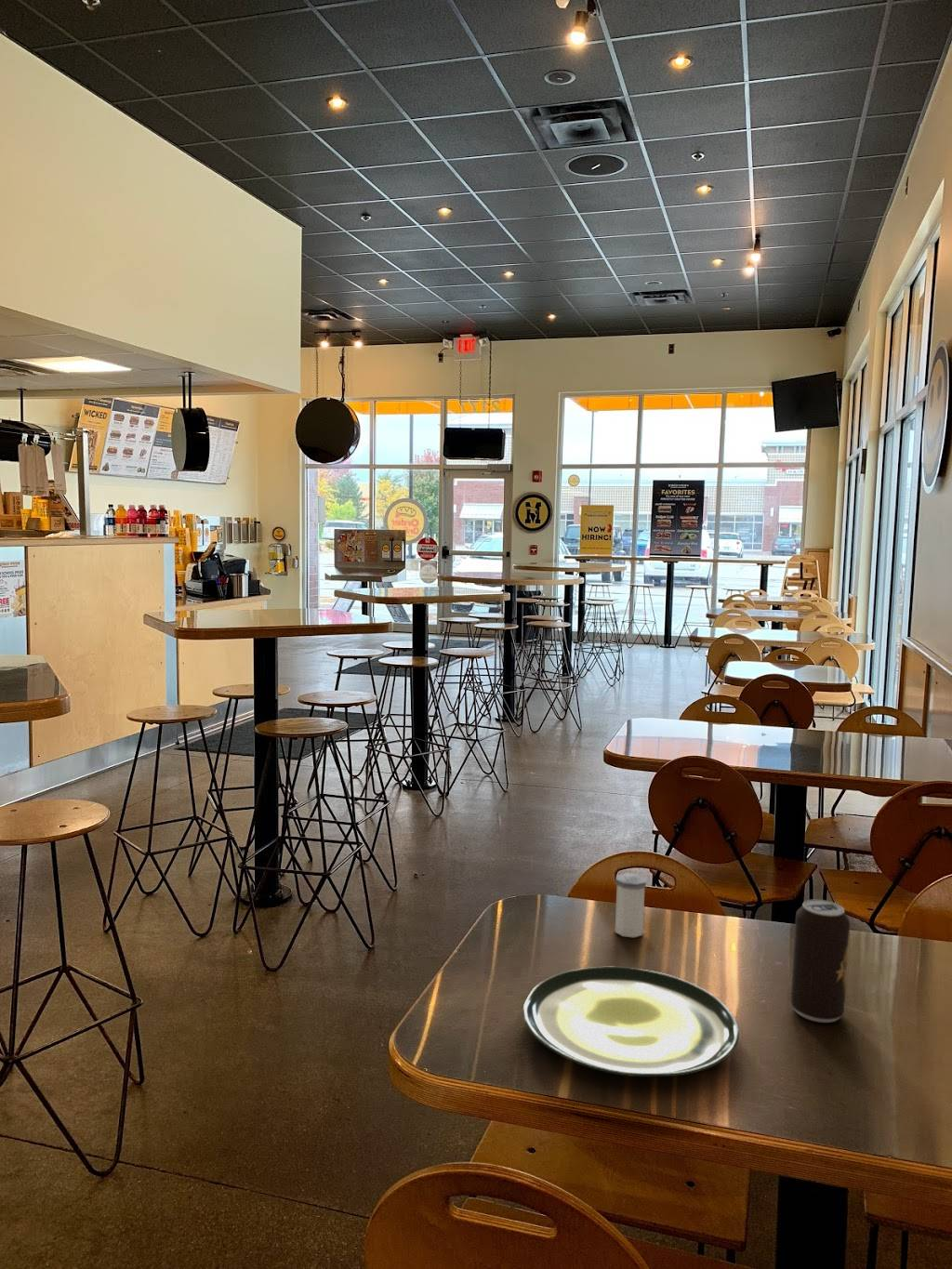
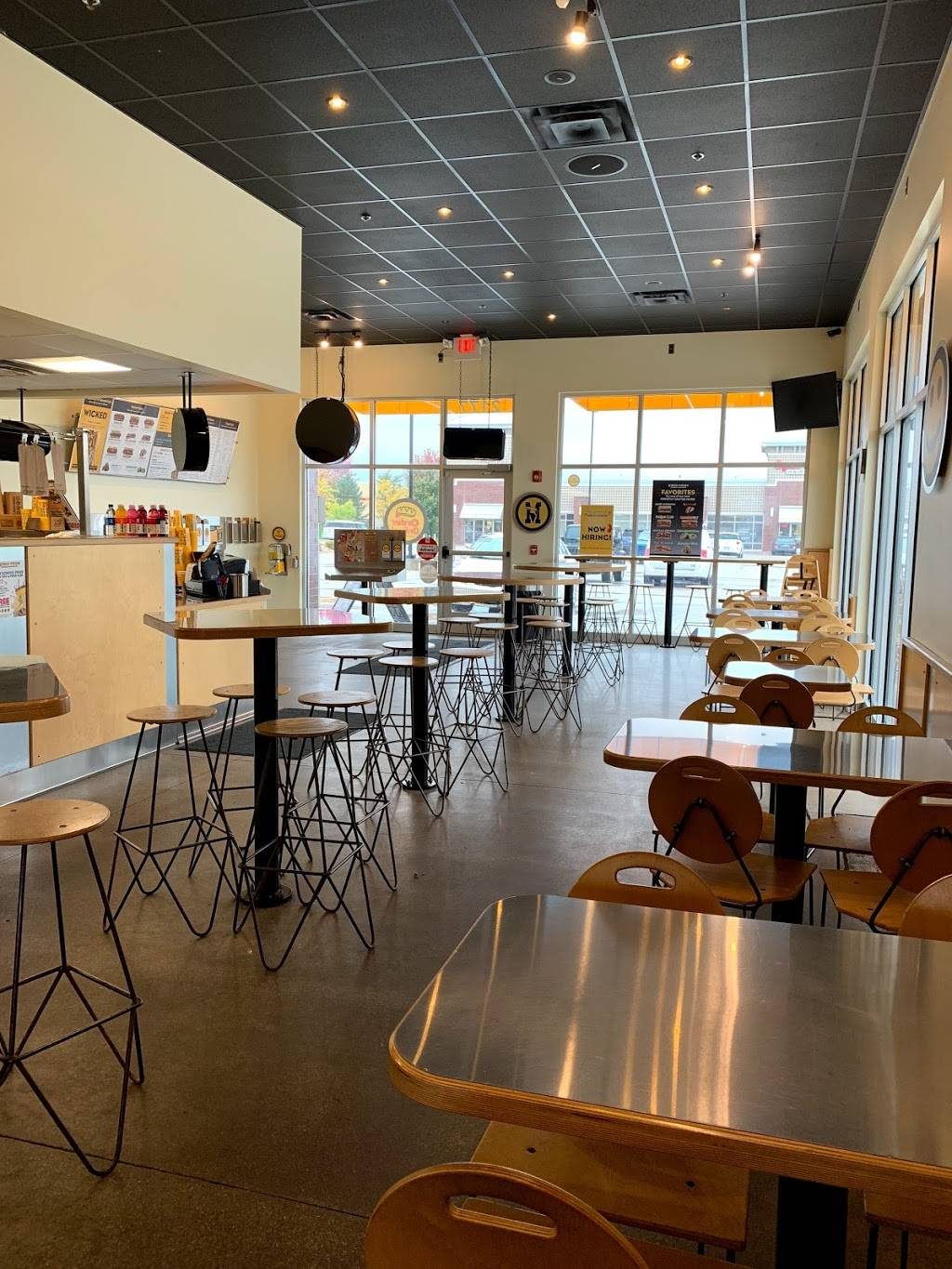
- beverage can [789,899,851,1024]
- salt shaker [615,872,647,938]
- plate [522,966,740,1077]
